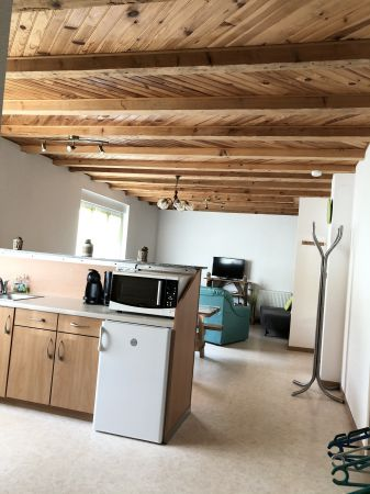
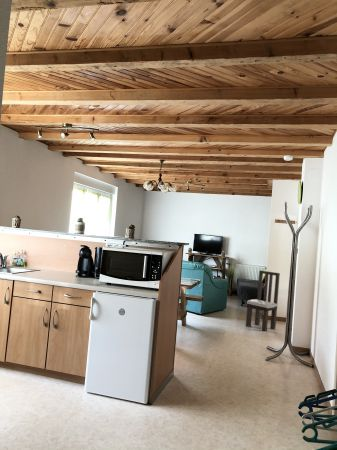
+ dining chair [245,269,281,332]
